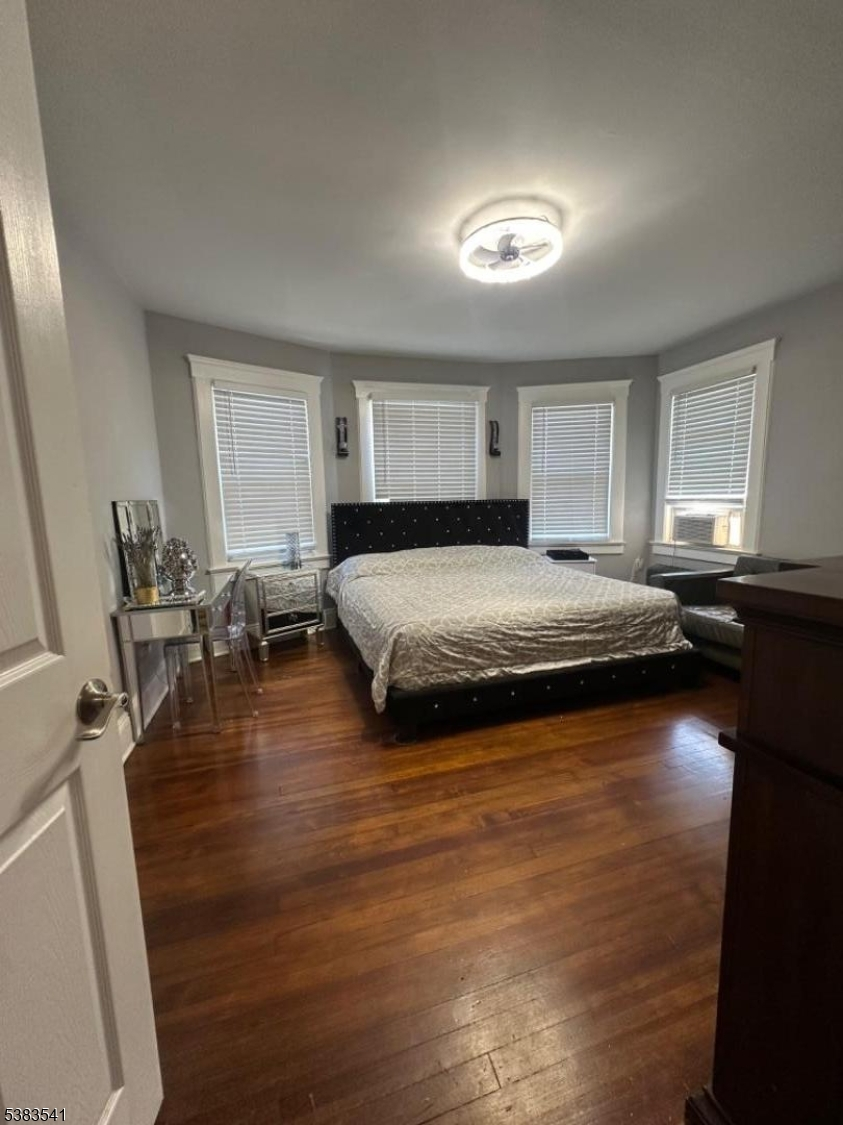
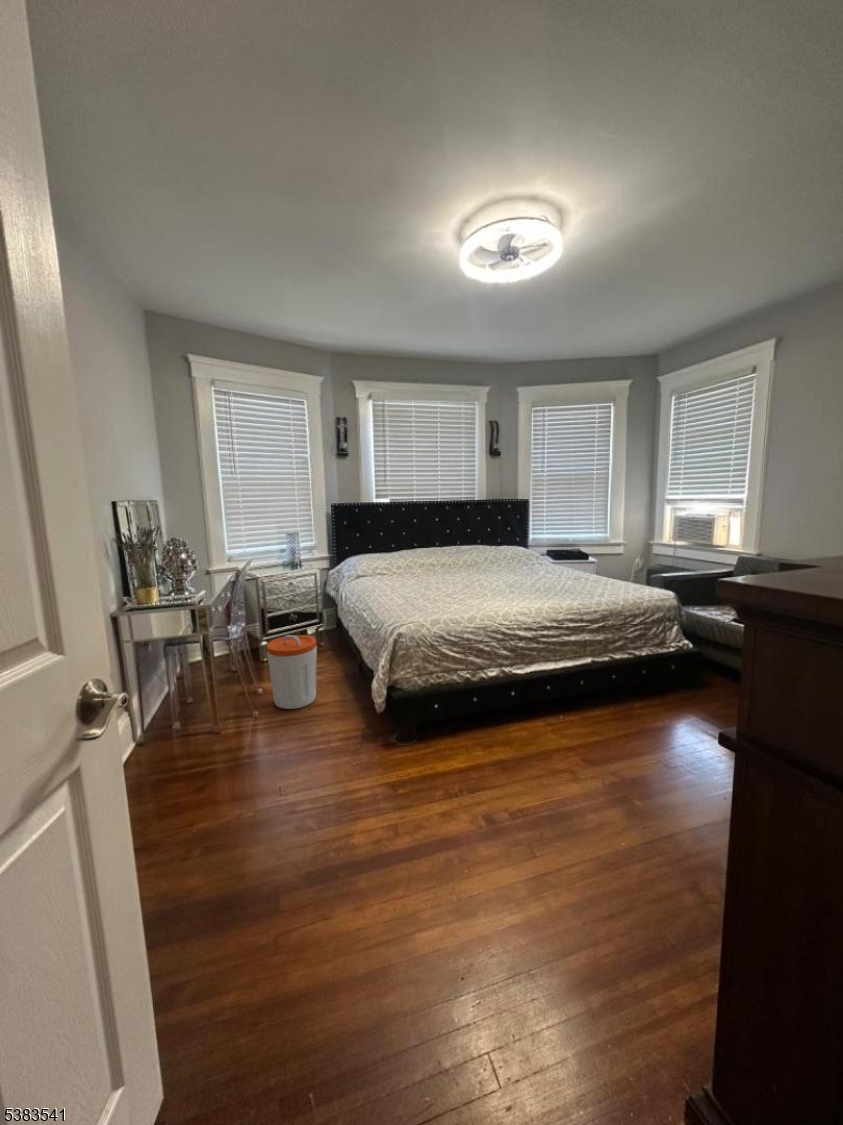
+ trash can [266,634,318,710]
